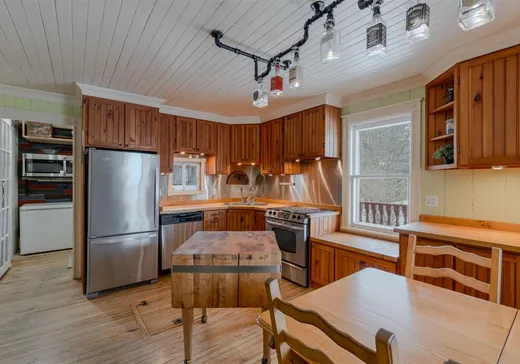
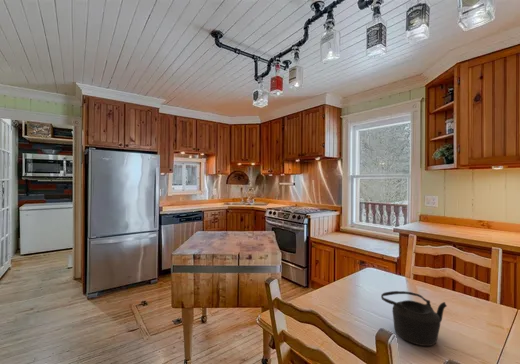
+ teapot [380,290,448,347]
